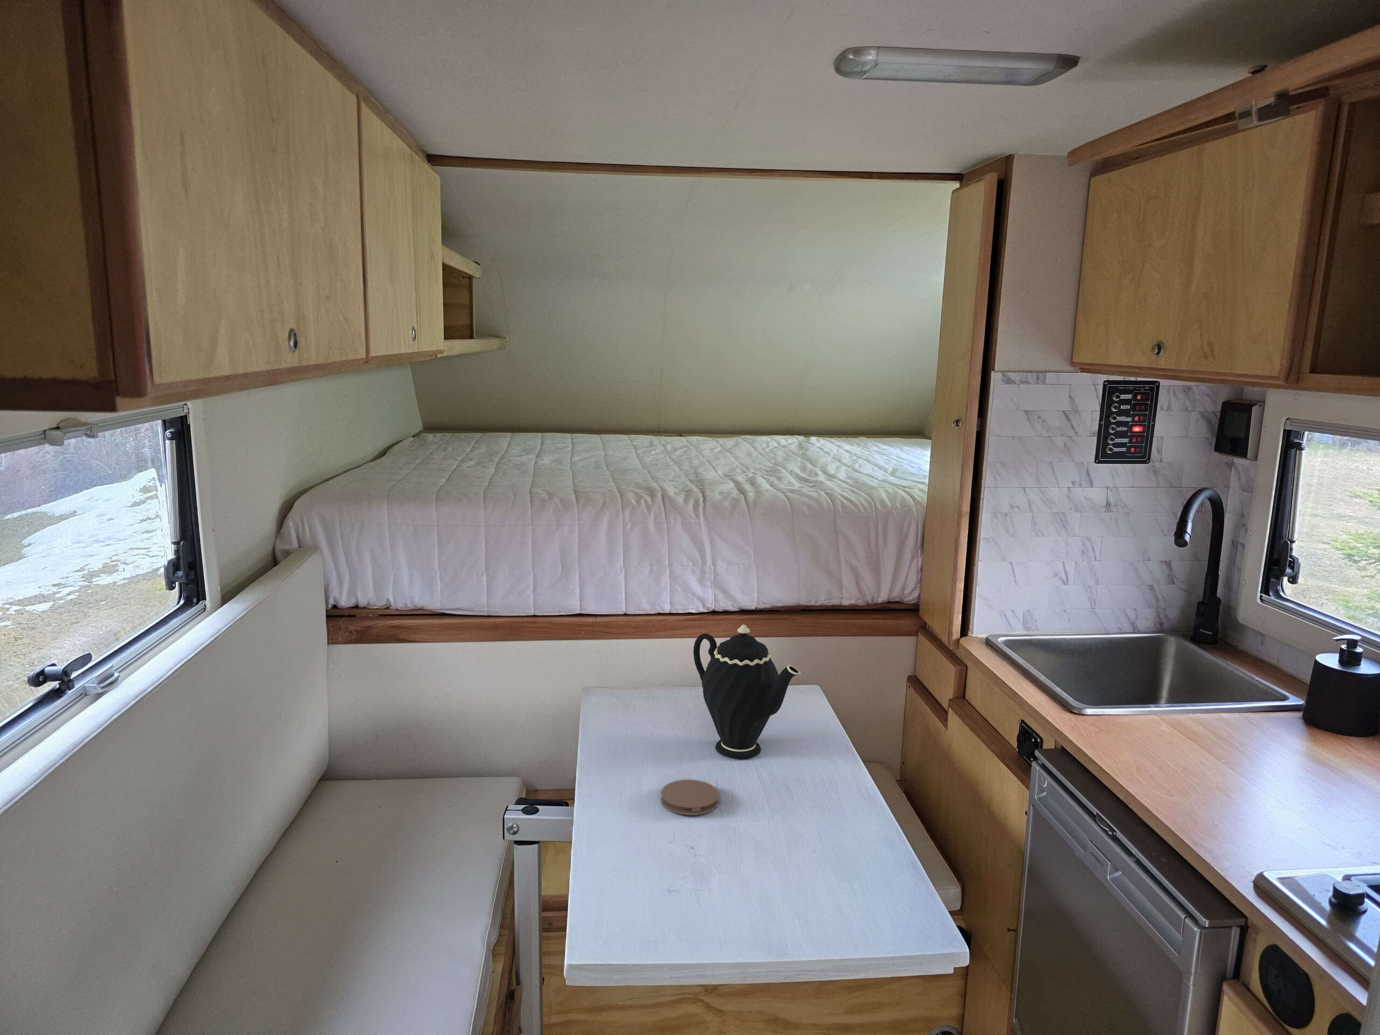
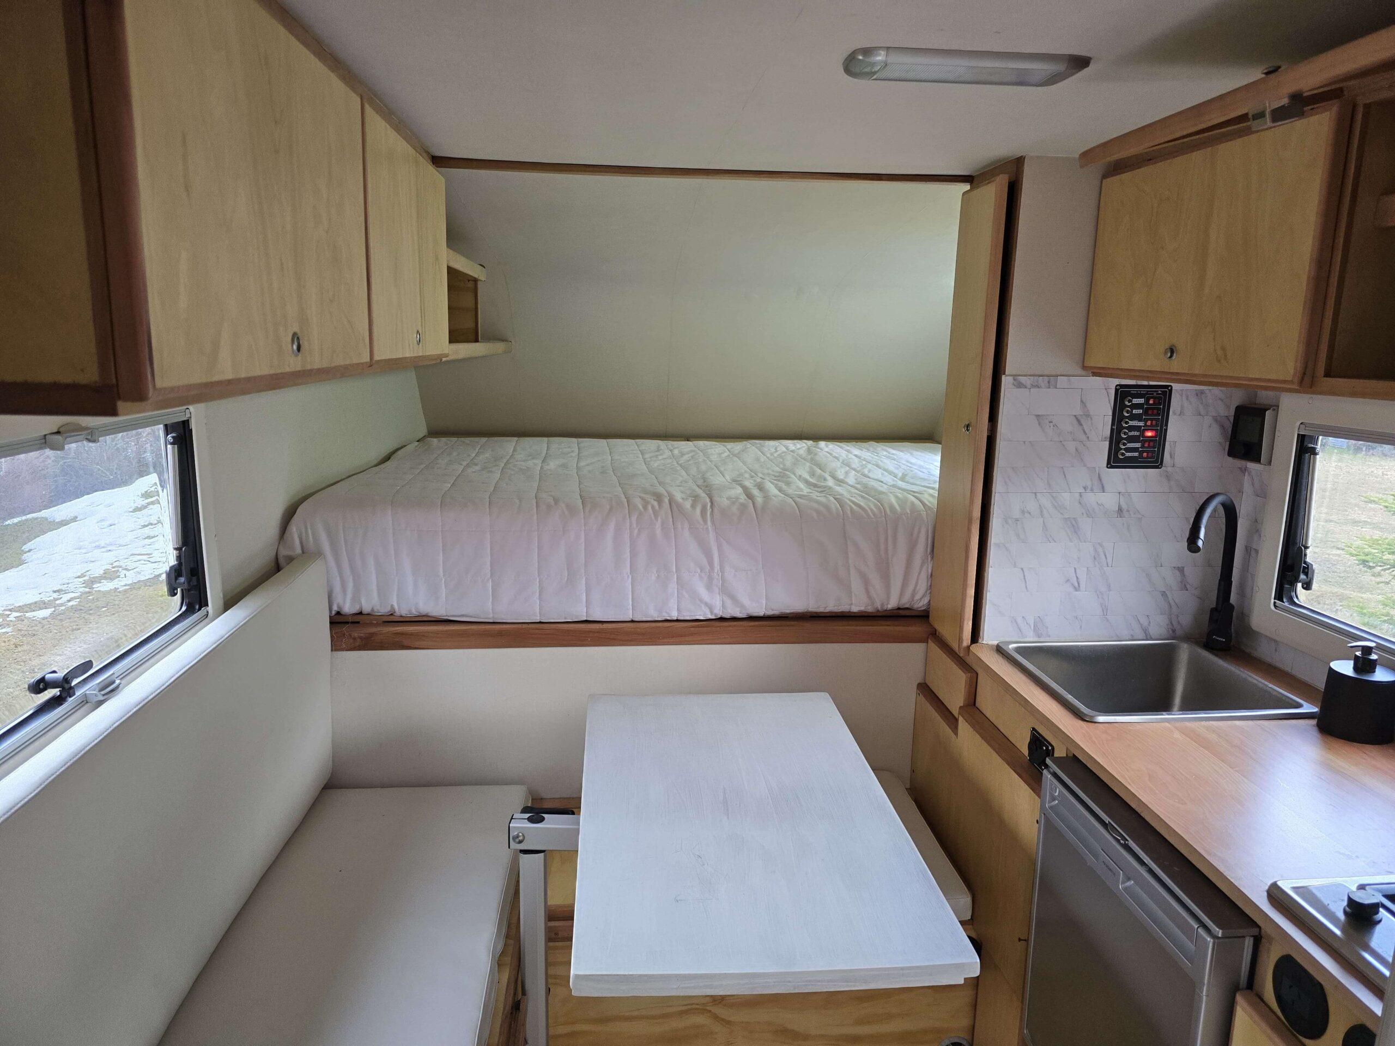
- coaster [661,778,719,815]
- teapot [692,624,801,759]
